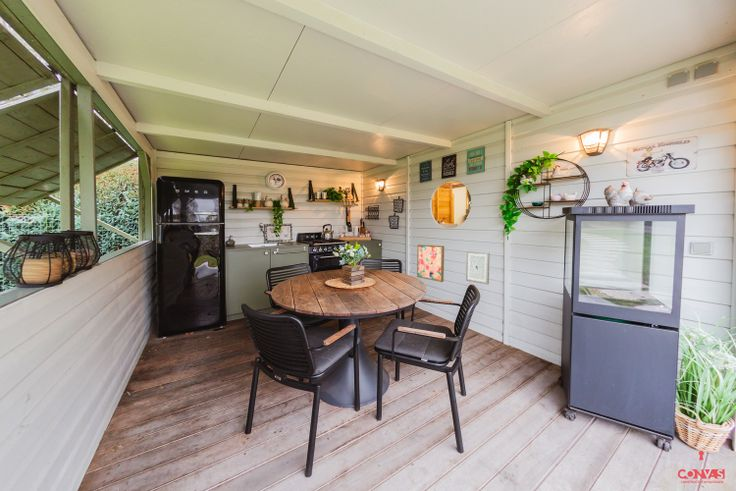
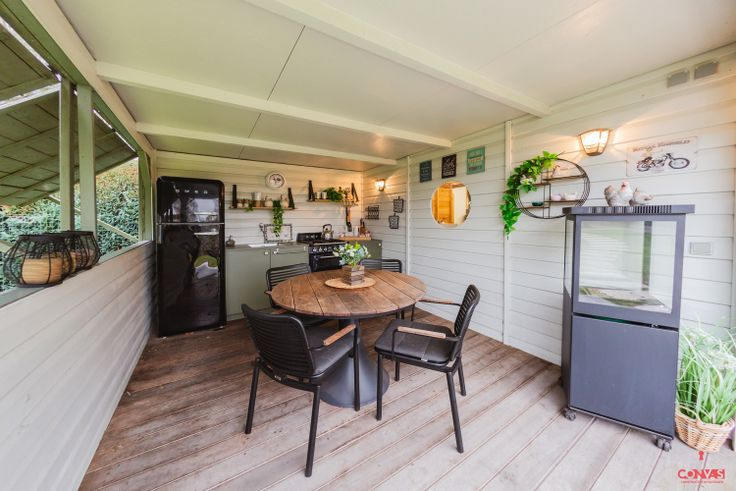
- wall art [416,244,445,283]
- wall art [465,250,491,286]
